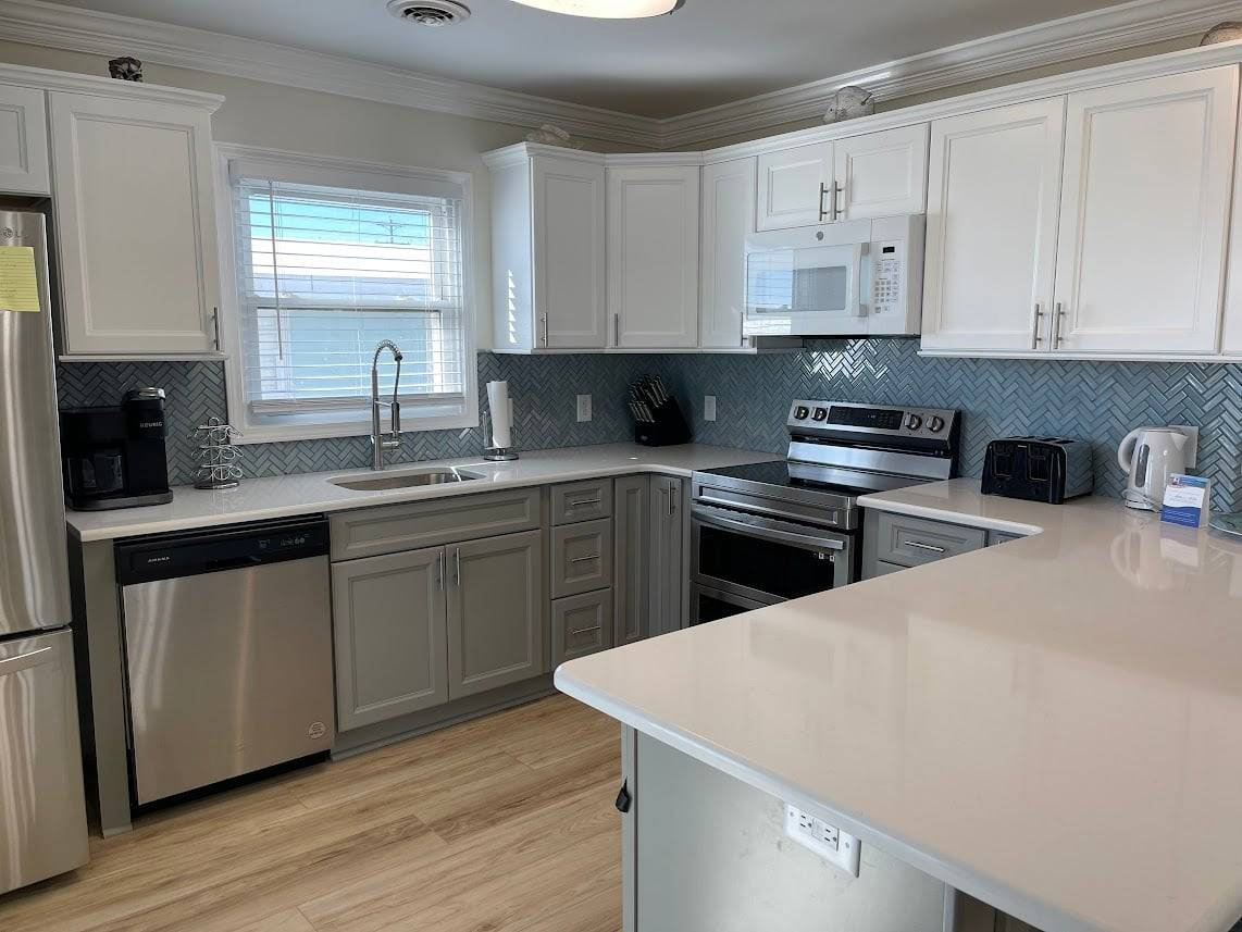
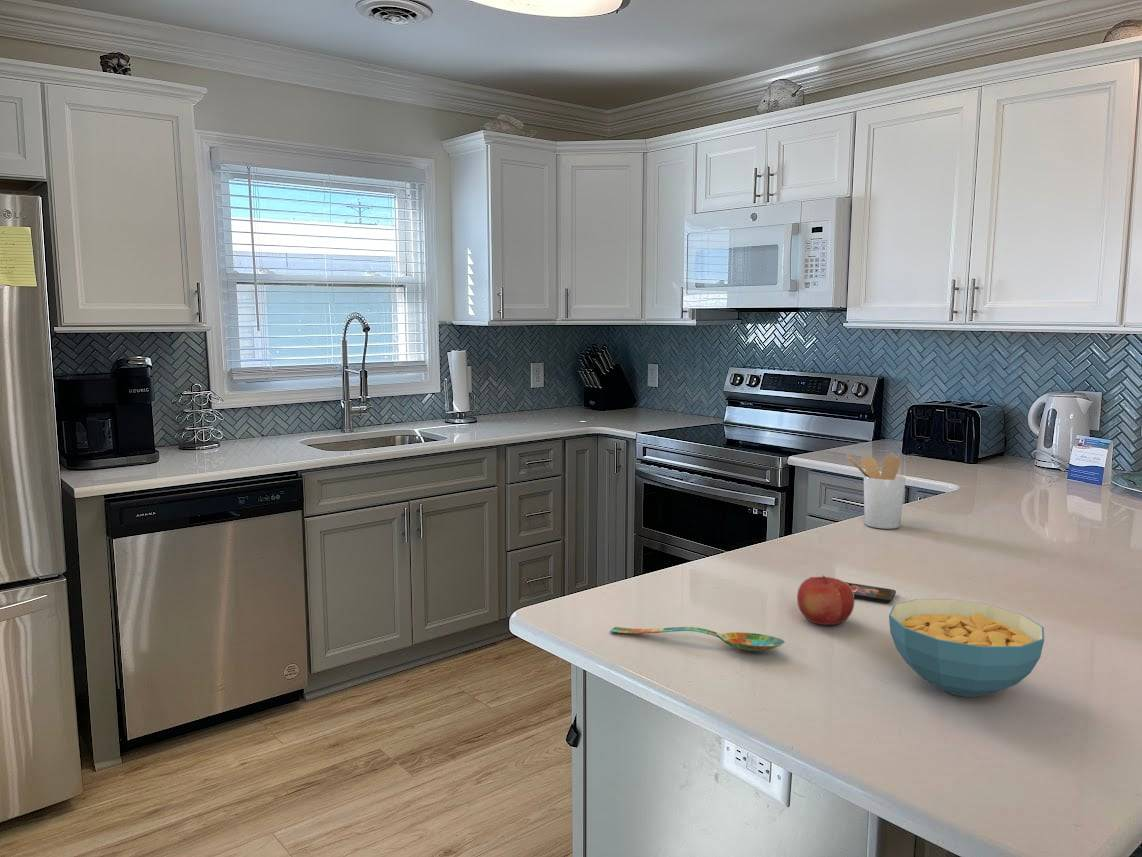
+ utensil holder [845,453,907,530]
+ fruit [796,575,856,626]
+ spoon [609,626,786,652]
+ cereal bowl [888,598,1045,698]
+ smartphone [809,576,897,603]
